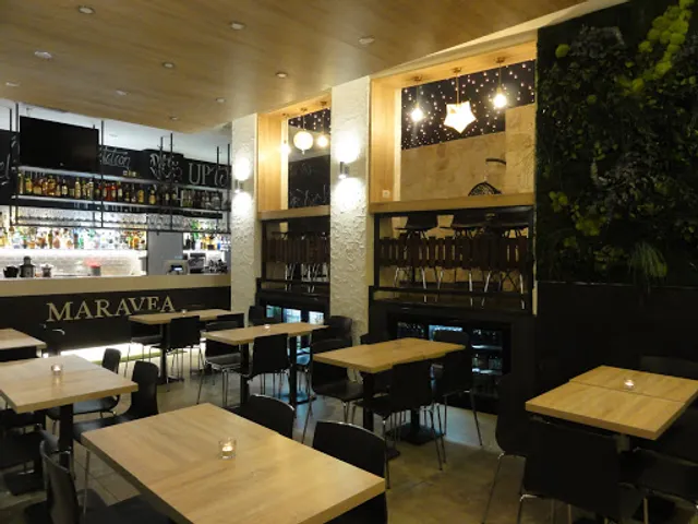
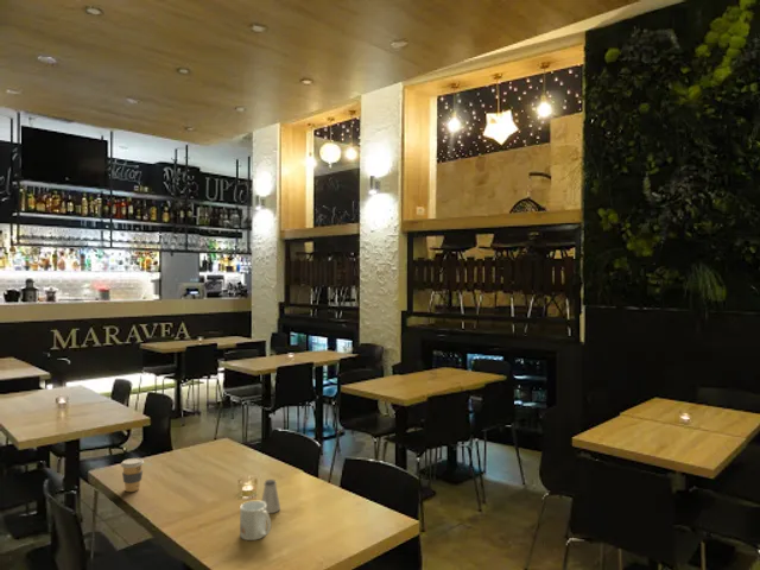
+ coffee cup [120,457,145,493]
+ mug [239,500,272,542]
+ saltshaker [260,479,281,514]
